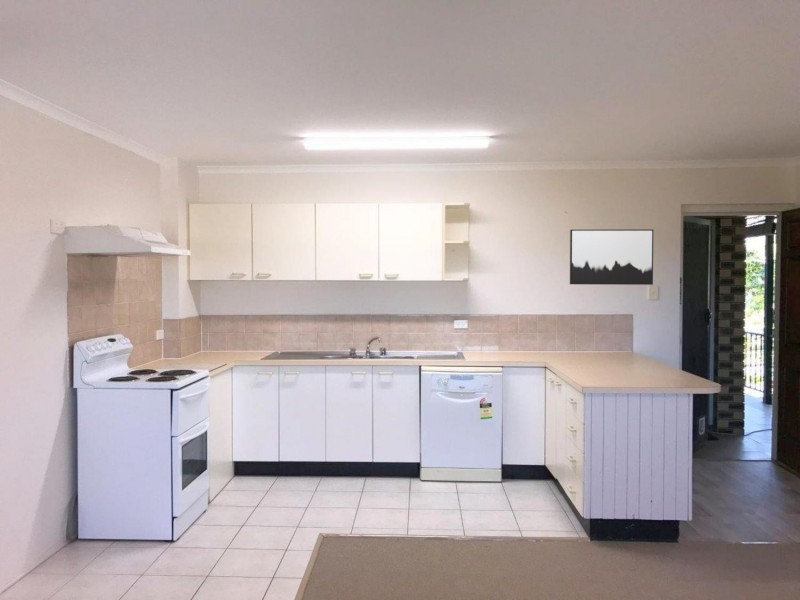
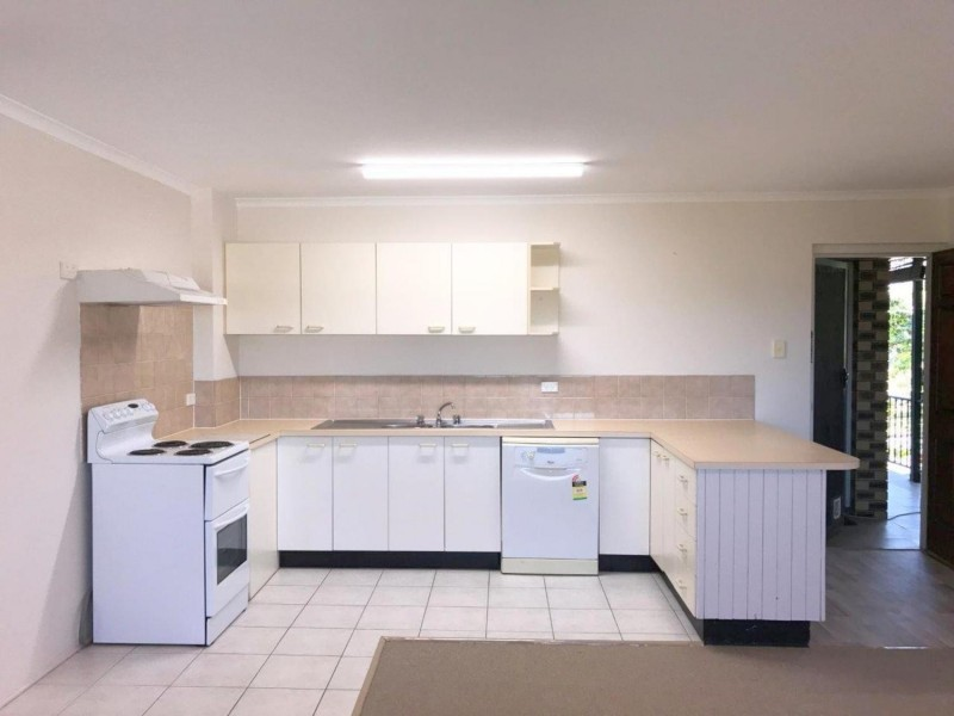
- wall art [569,228,654,286]
